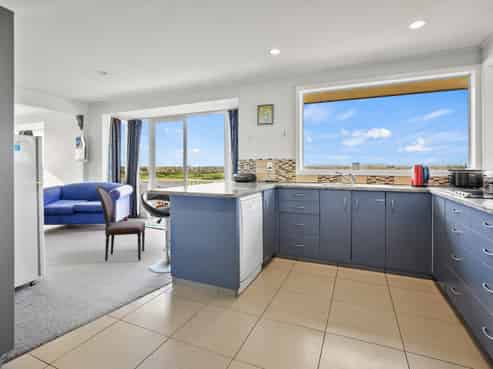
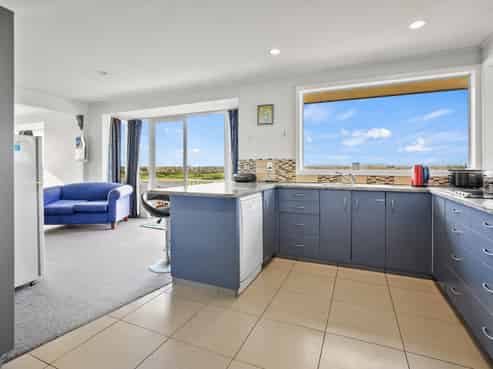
- dining chair [95,185,146,262]
